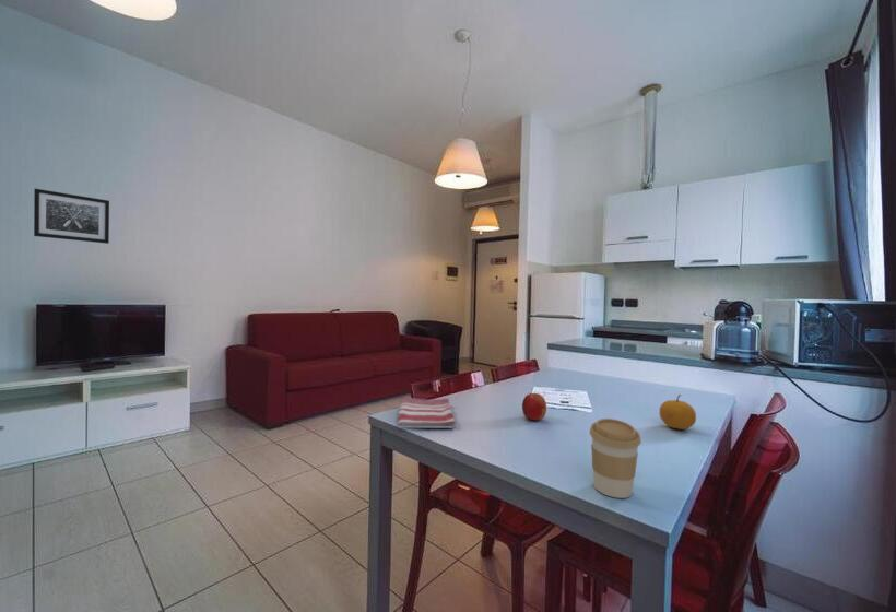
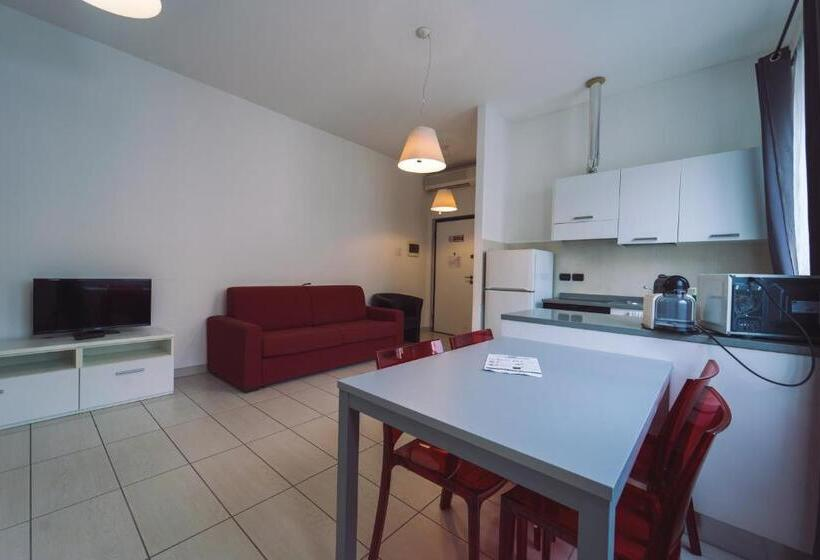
- coffee cup [589,417,642,499]
- fruit [658,393,697,431]
- fruit [521,392,547,421]
- wall art [33,188,110,245]
- dish towel [397,397,456,429]
